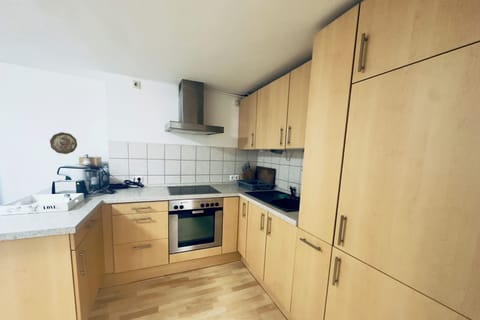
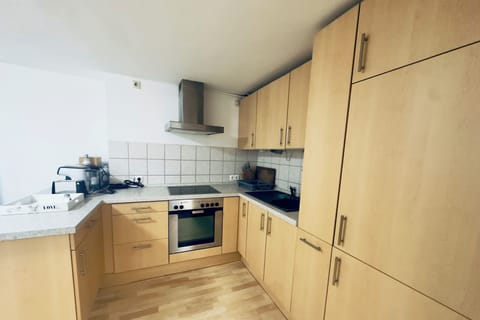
- decorative plate [49,131,78,155]
